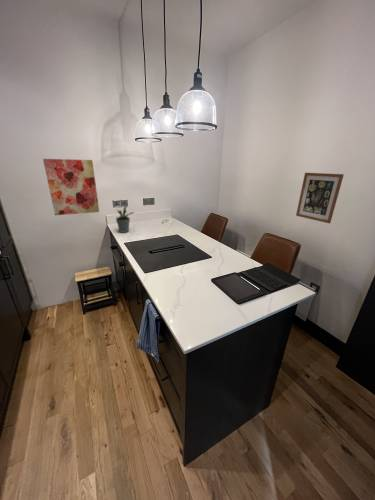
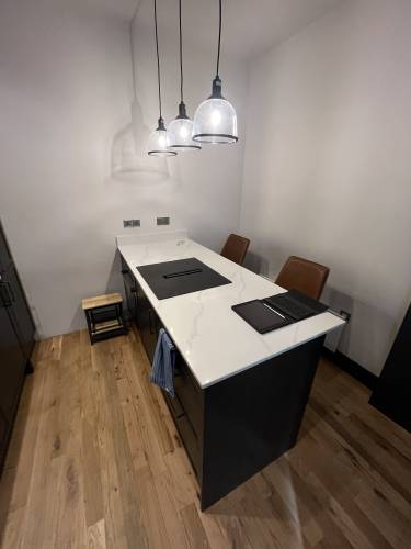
- wall art [295,172,345,224]
- wall art [42,158,100,216]
- potted plant [115,205,135,234]
